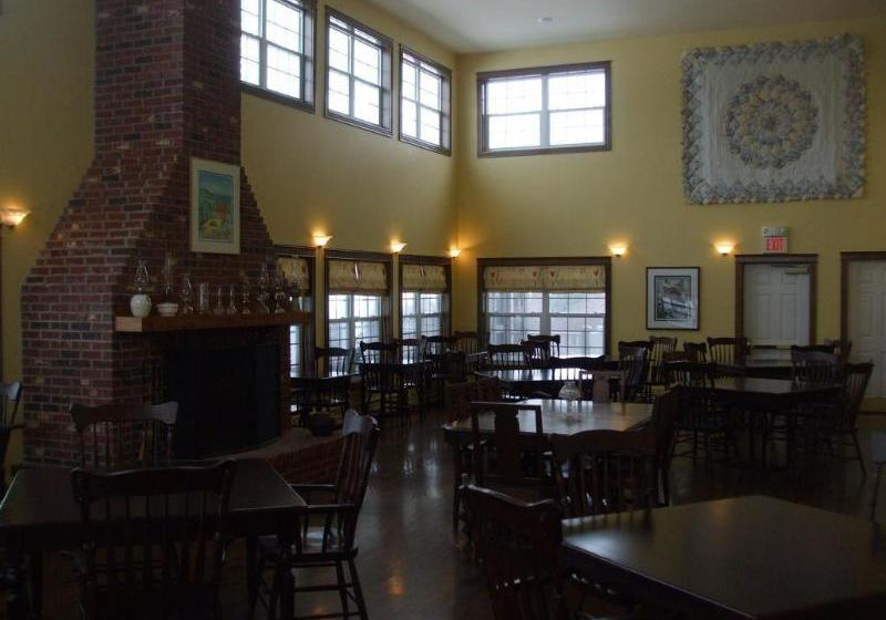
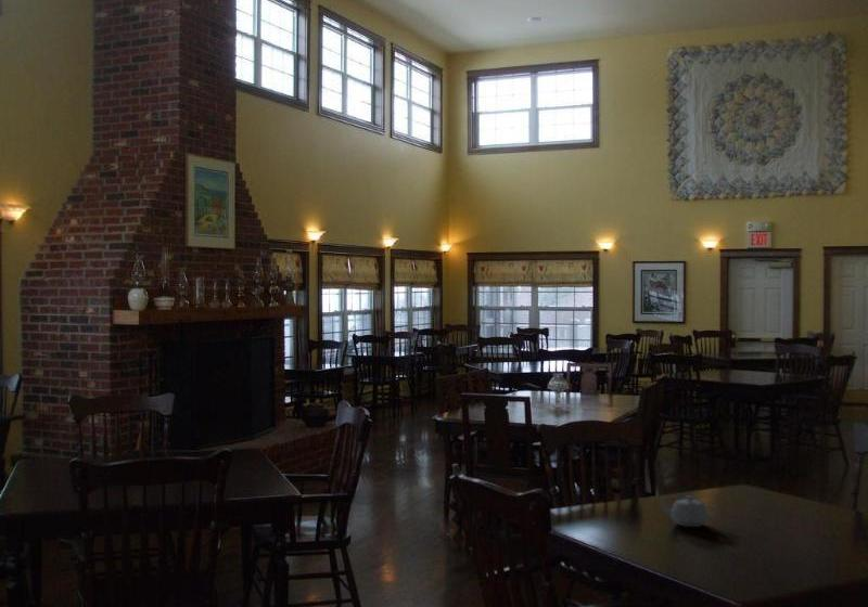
+ teapot [656,494,719,528]
